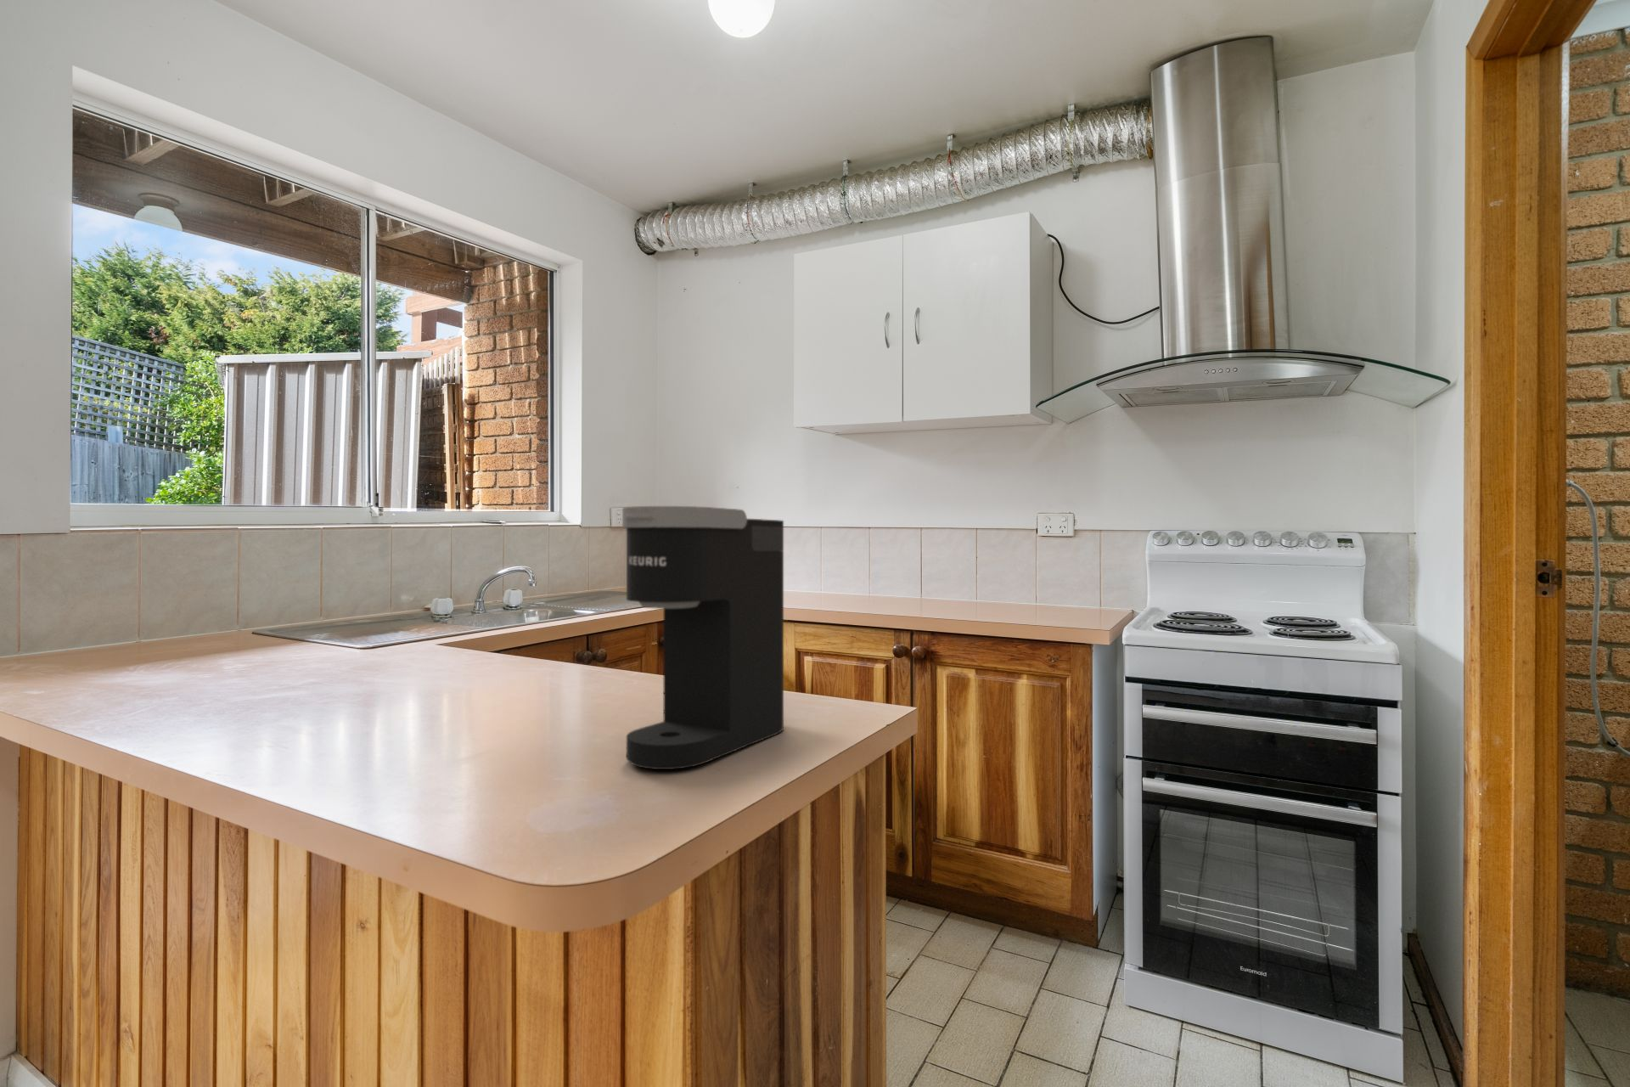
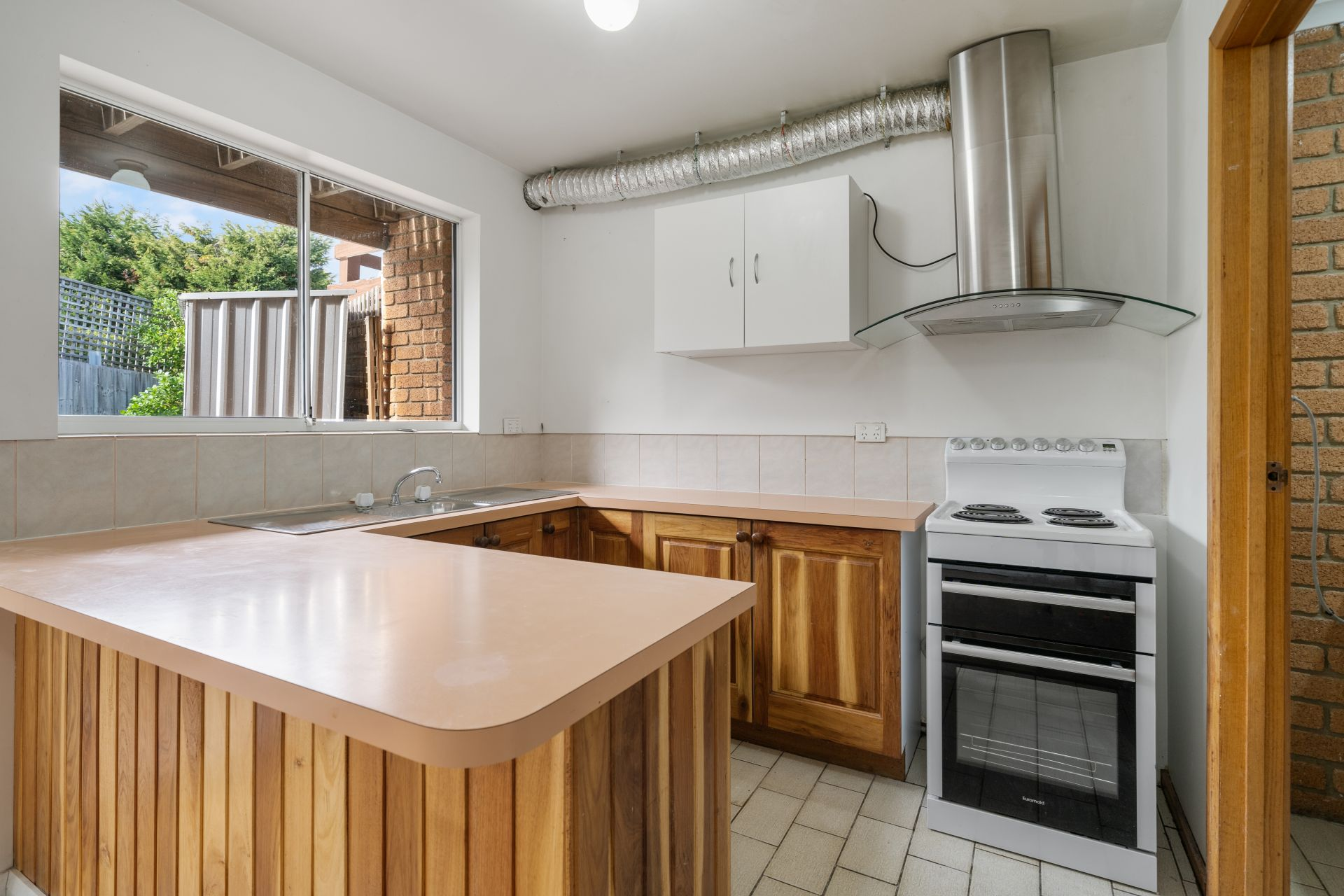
- coffee maker [621,505,785,770]
